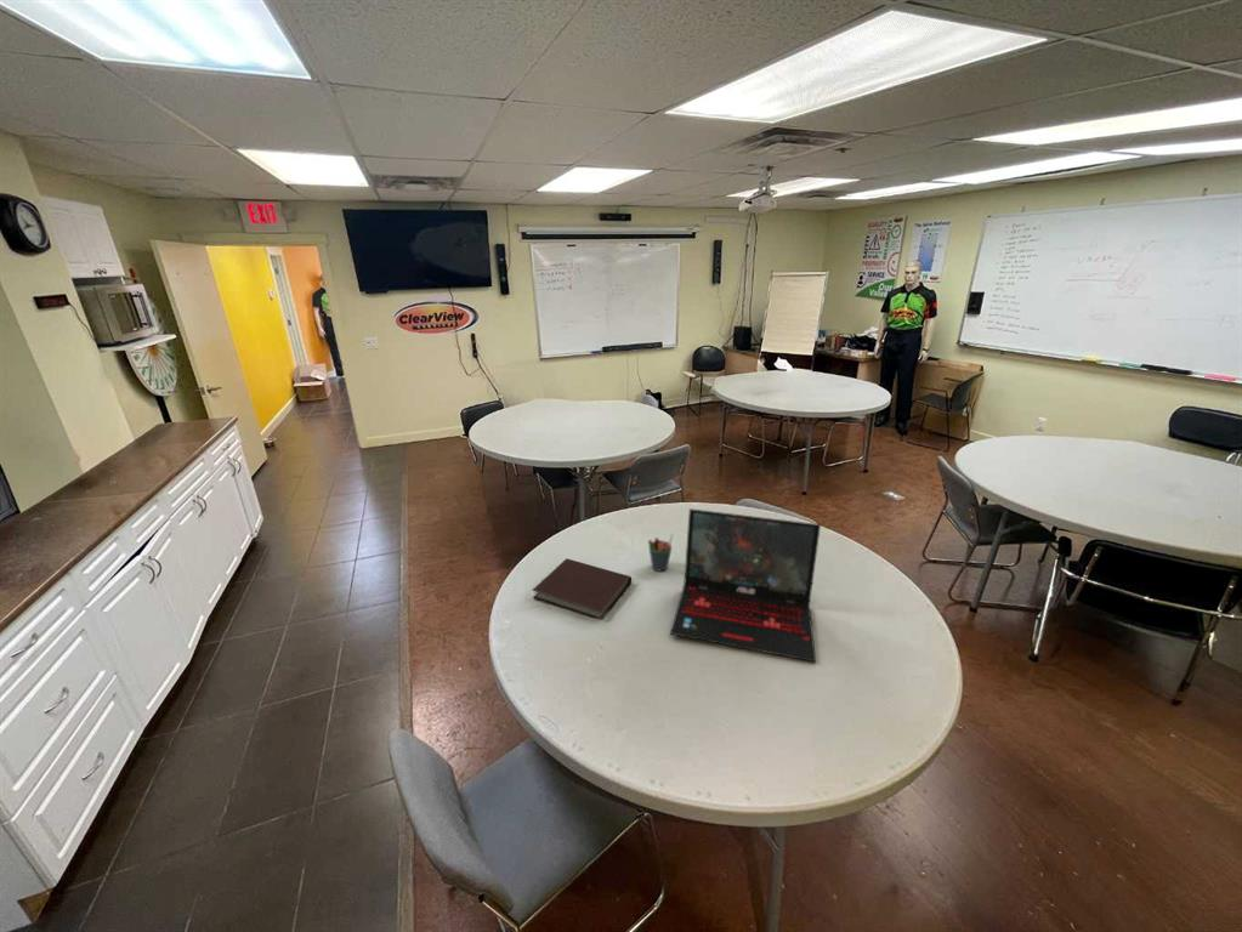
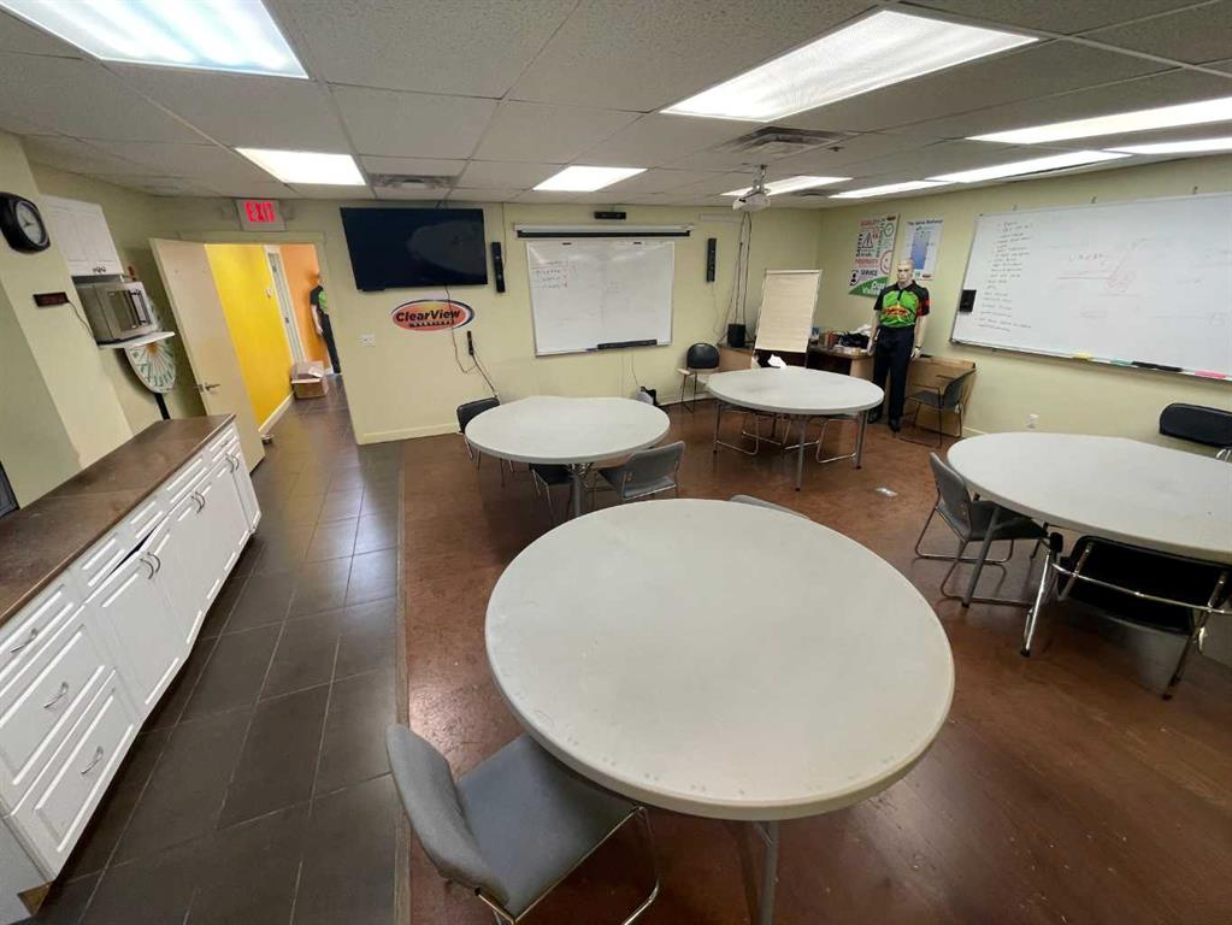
- notebook [532,557,633,620]
- pen holder [647,533,675,572]
- laptop [669,507,822,663]
